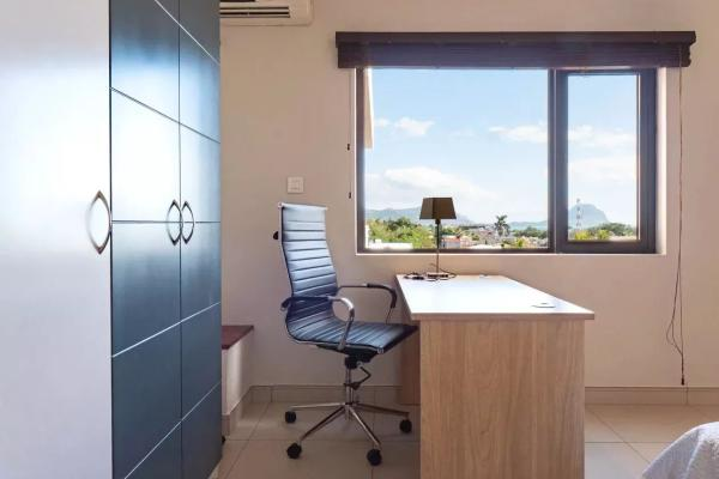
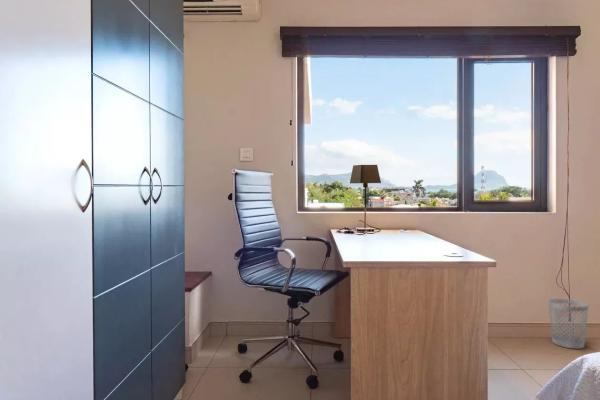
+ wastebasket [547,298,589,350]
